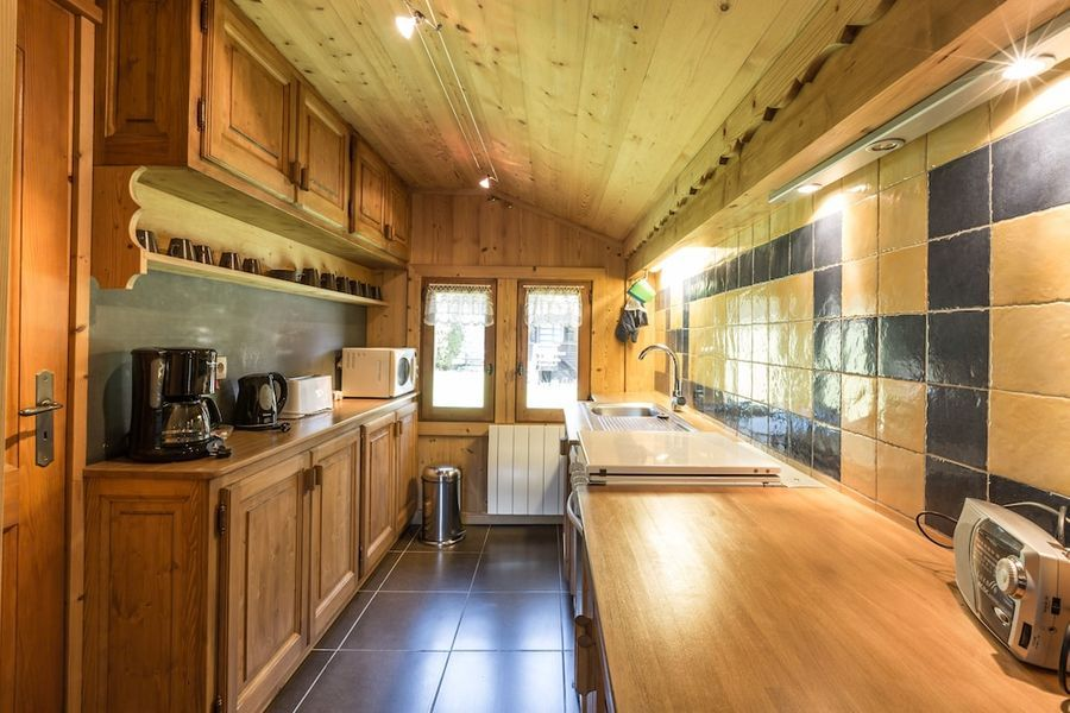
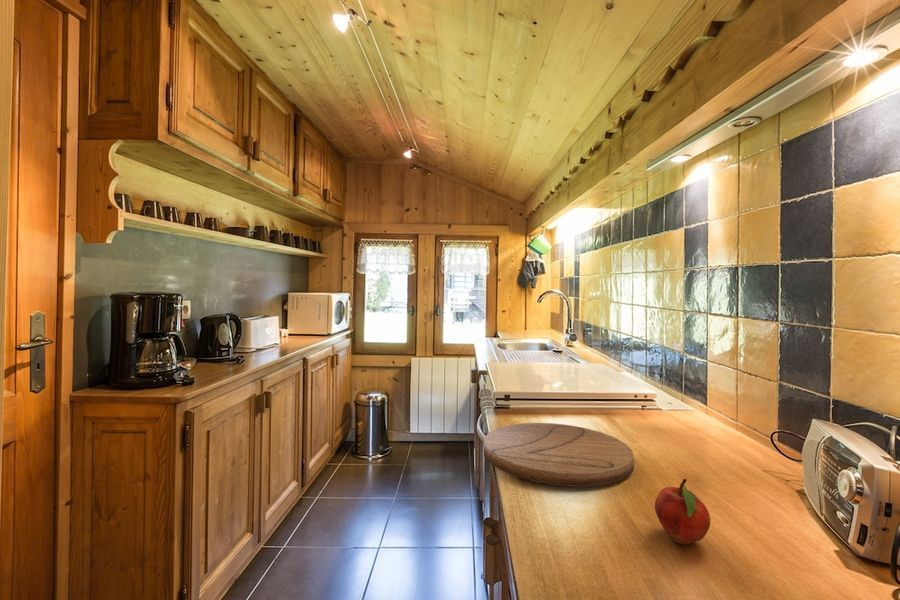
+ fruit [654,478,711,545]
+ cutting board [483,422,635,488]
